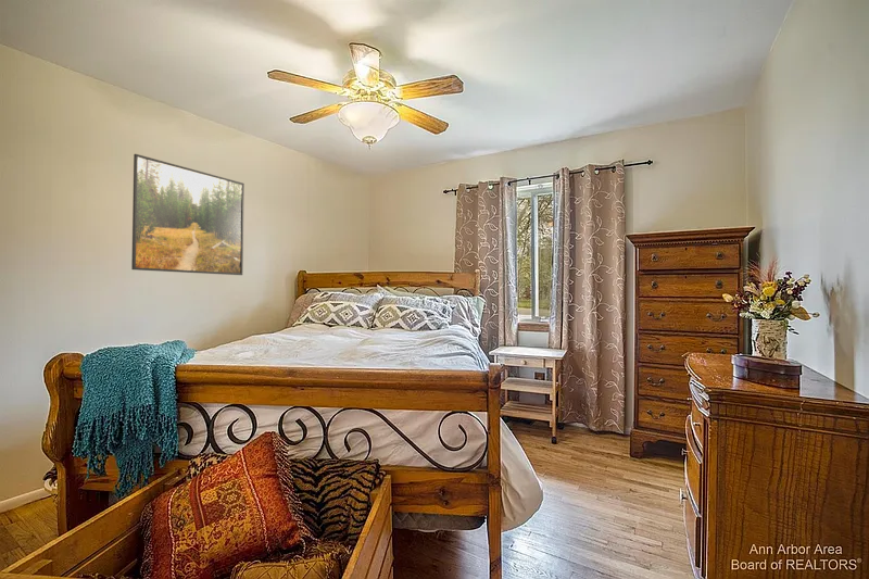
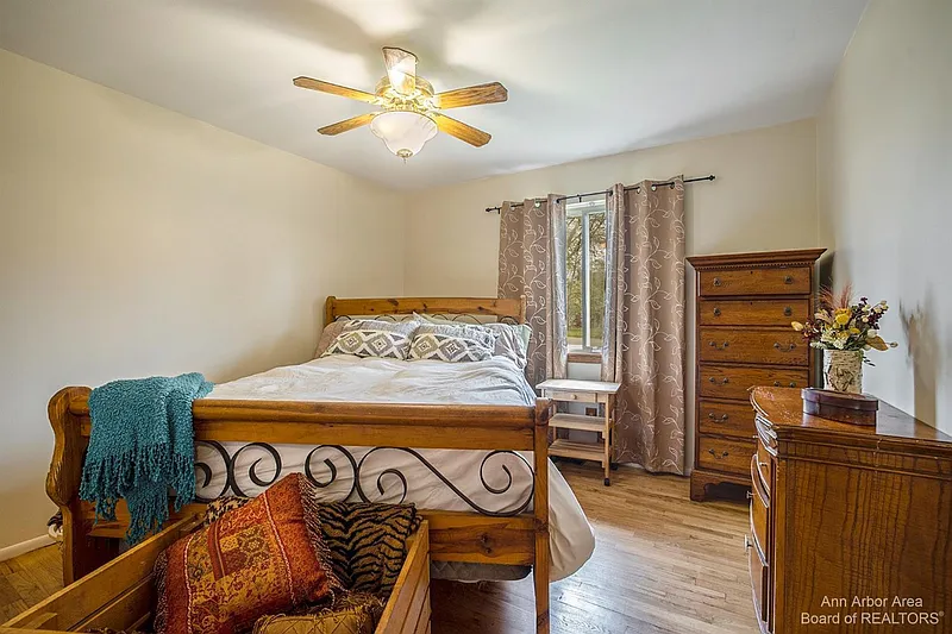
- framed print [130,153,245,276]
